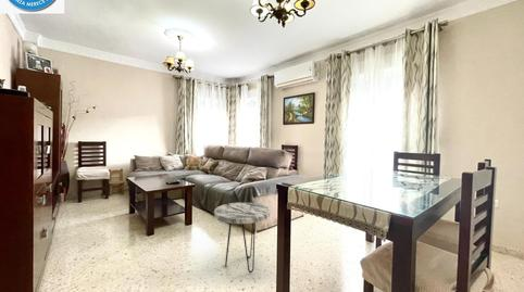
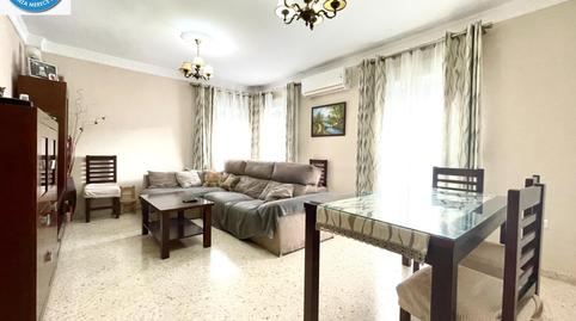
- side table [213,202,271,274]
